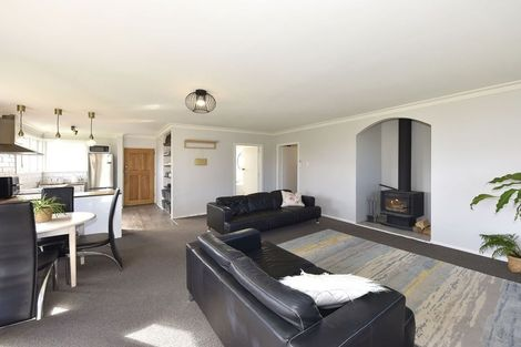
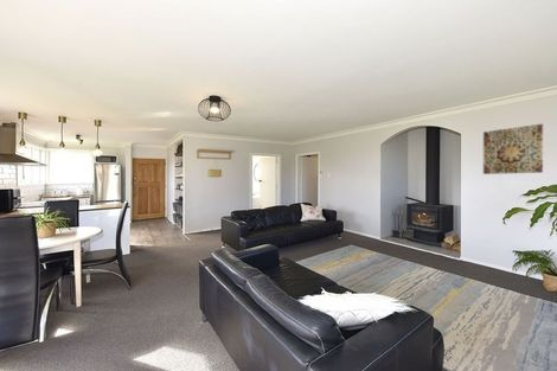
+ wall art [482,122,544,175]
